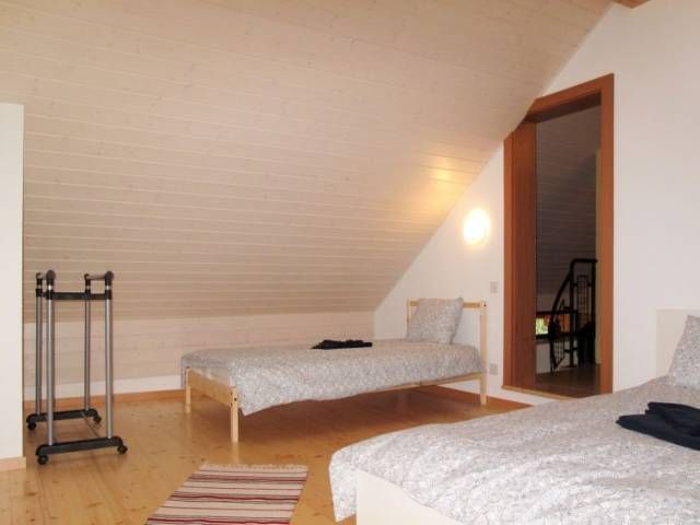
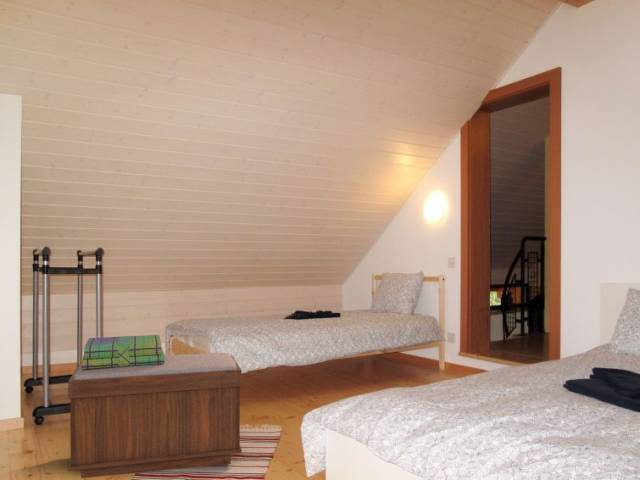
+ stack of books [81,334,165,369]
+ bench [67,352,243,479]
